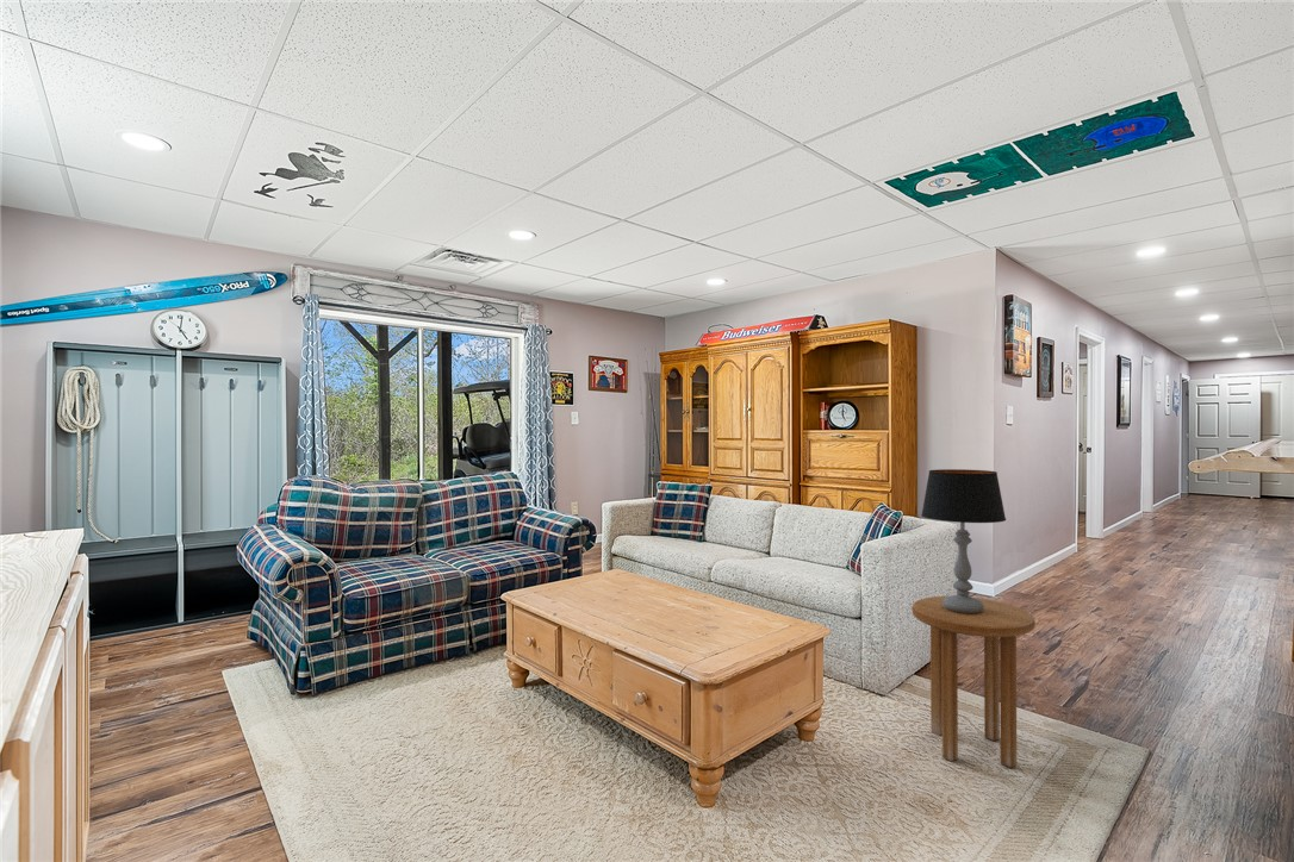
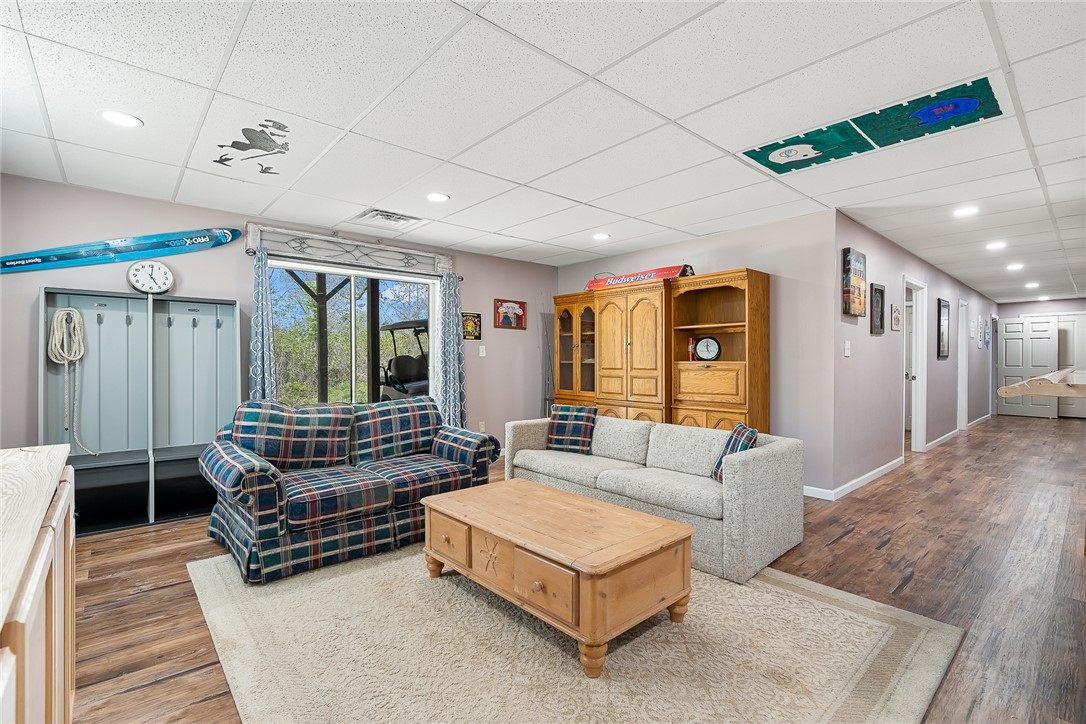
- side table [910,595,1037,769]
- table lamp [920,468,1007,613]
